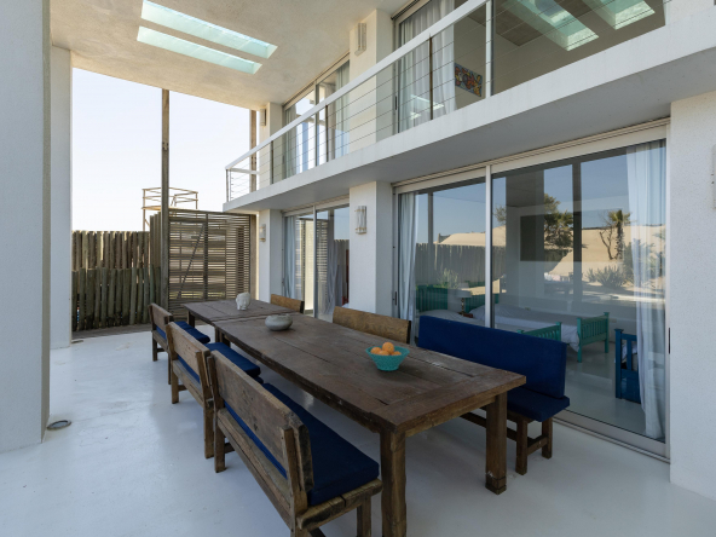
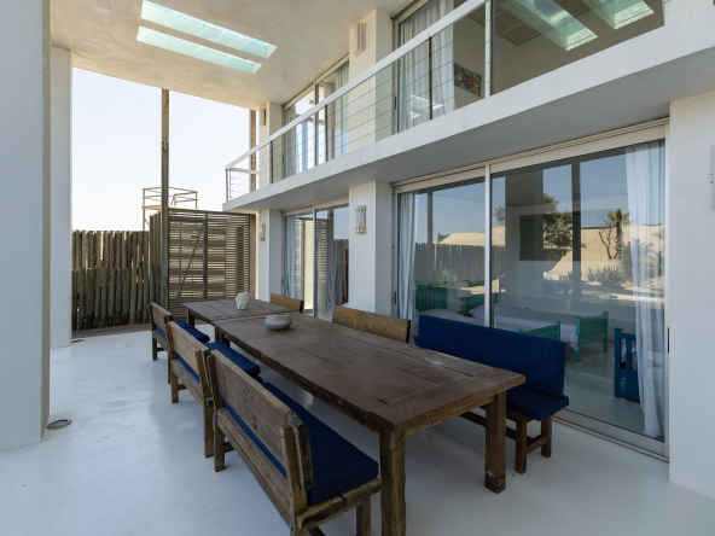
- fruit bowl [364,341,411,371]
